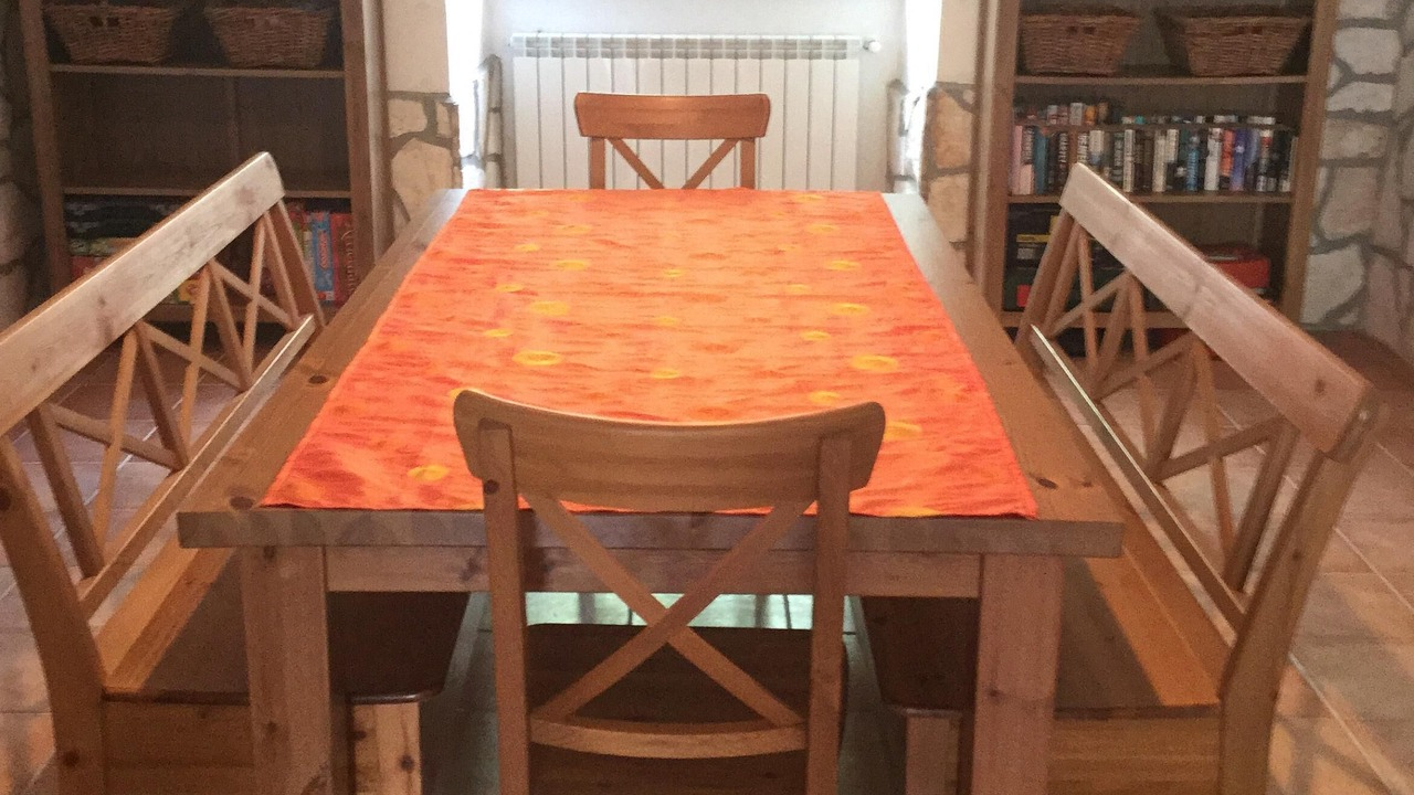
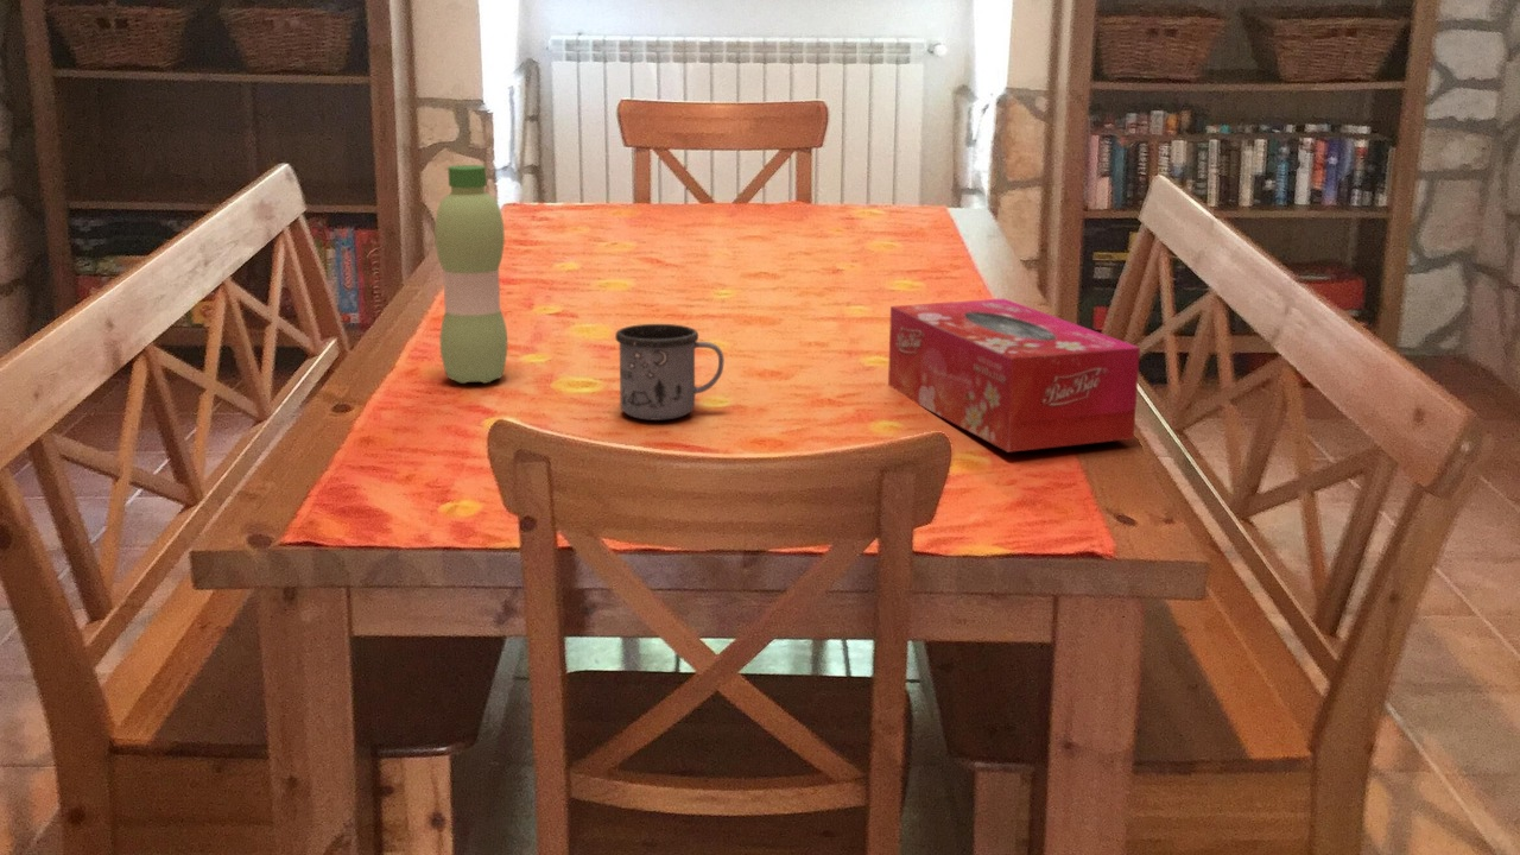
+ water bottle [433,164,508,385]
+ mug [614,323,726,422]
+ tissue box [887,297,1141,454]
